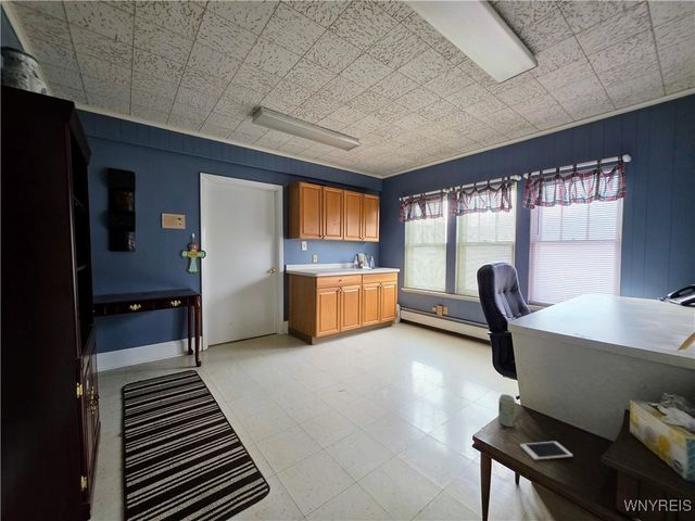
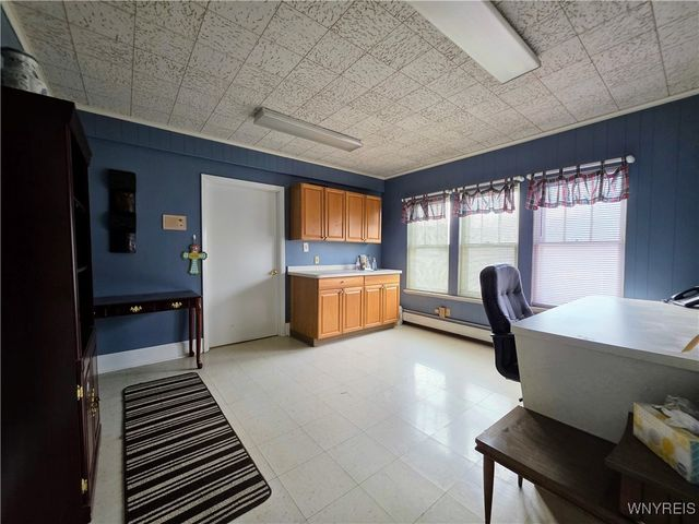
- beverage can [497,393,517,428]
- cell phone [519,441,573,461]
